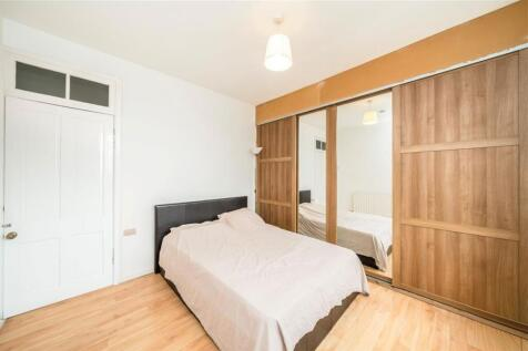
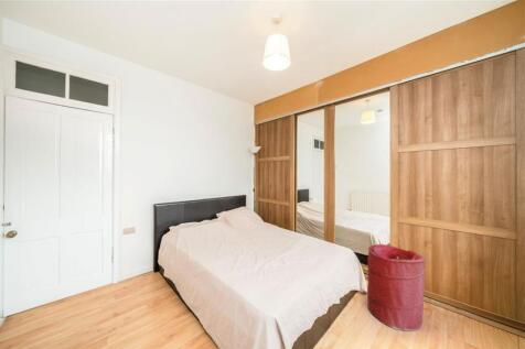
+ laundry hamper [366,243,426,332]
